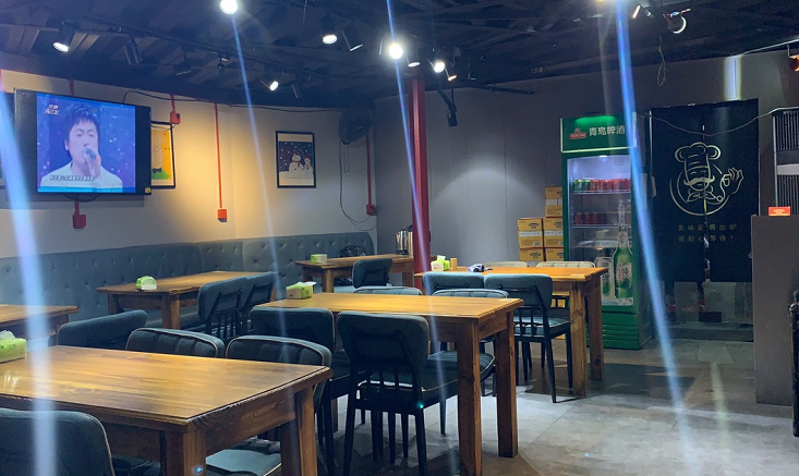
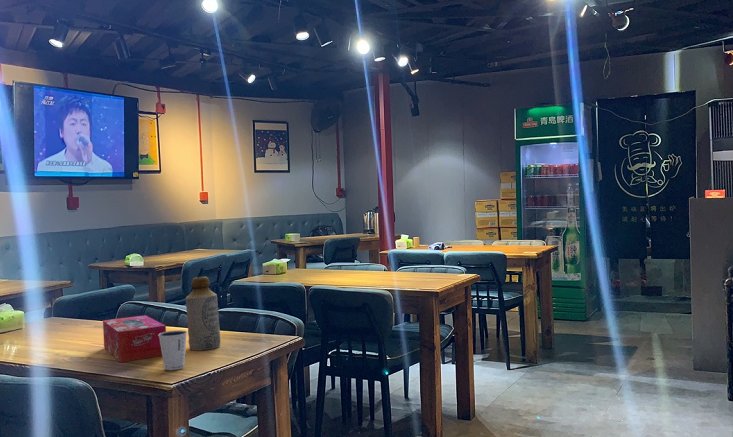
+ tissue box [102,314,167,363]
+ bottle [185,276,222,351]
+ dixie cup [158,329,188,371]
